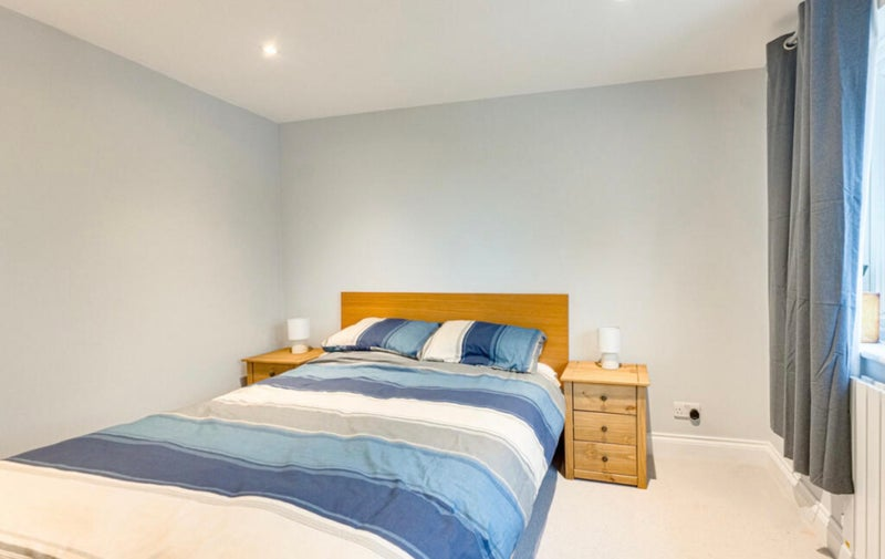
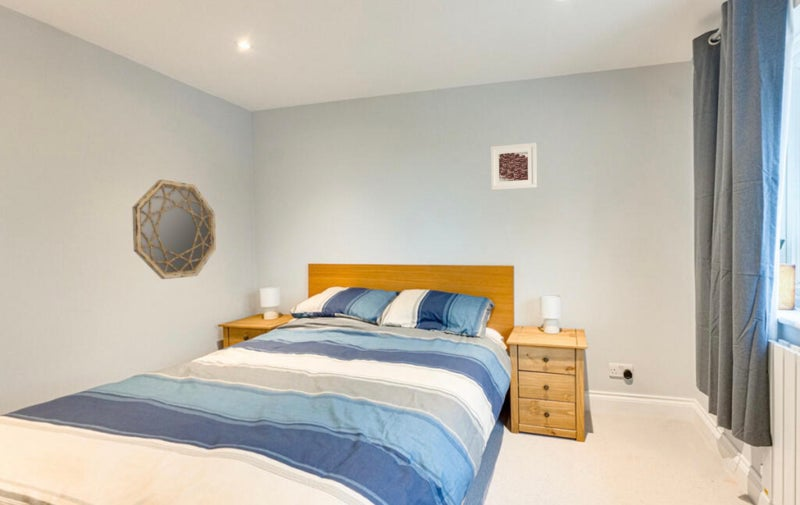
+ home mirror [131,179,217,280]
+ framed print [490,142,538,191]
